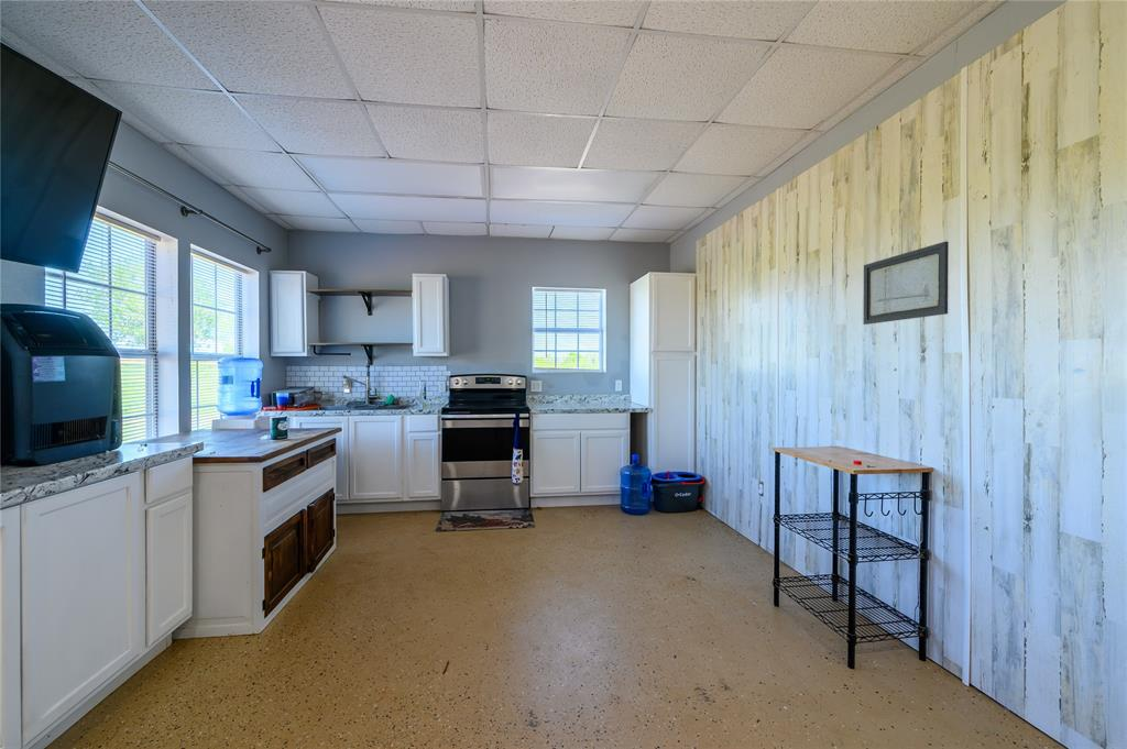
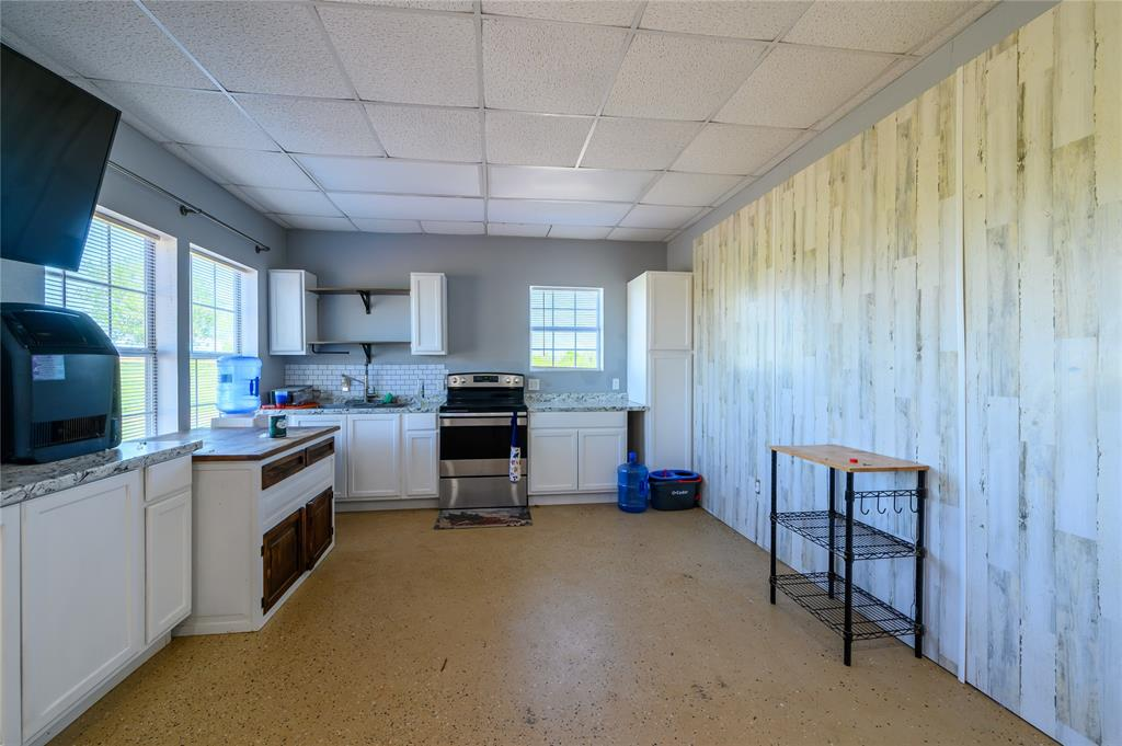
- wall art [863,240,950,326]
